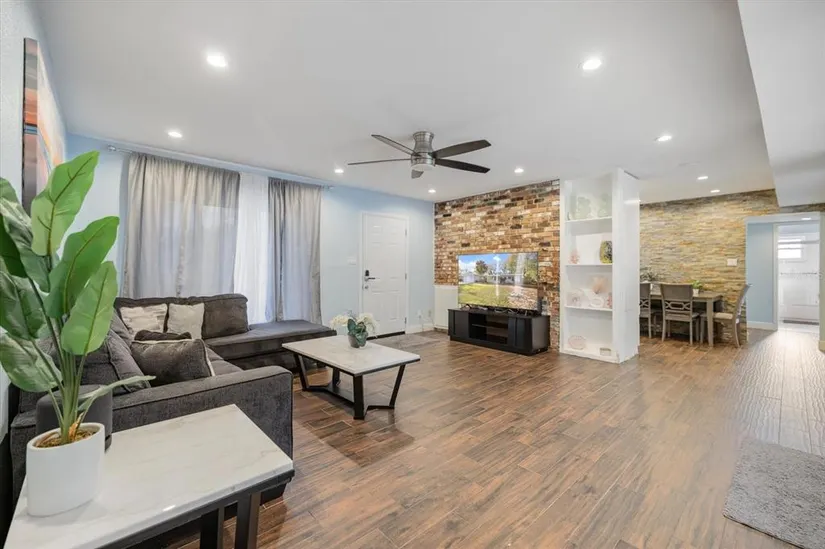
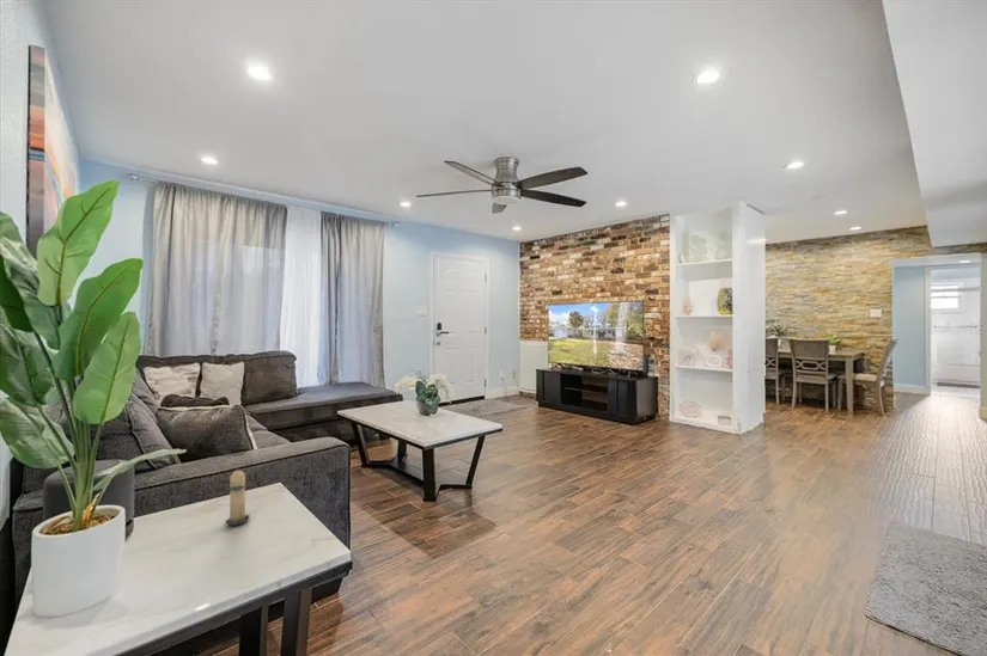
+ candle [224,466,252,527]
